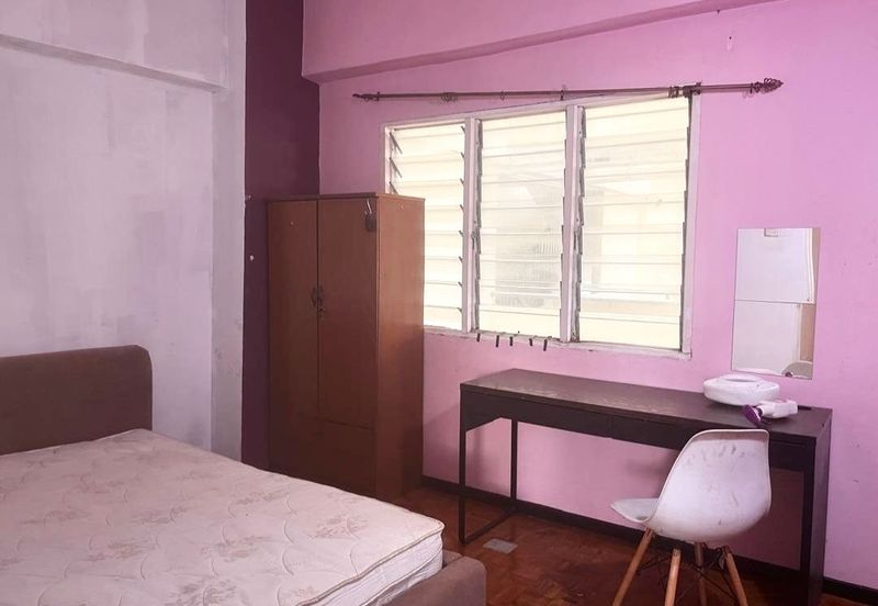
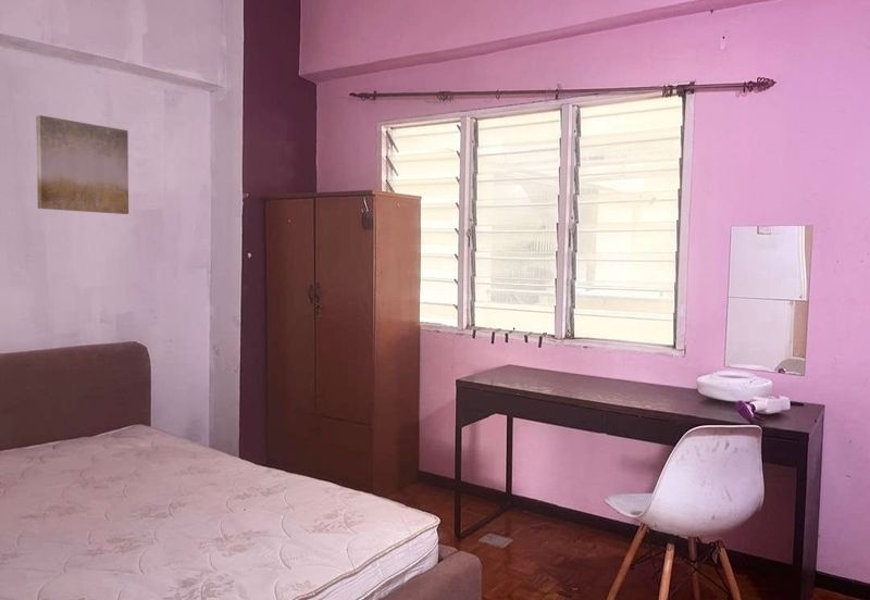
+ wall art [35,114,129,215]
